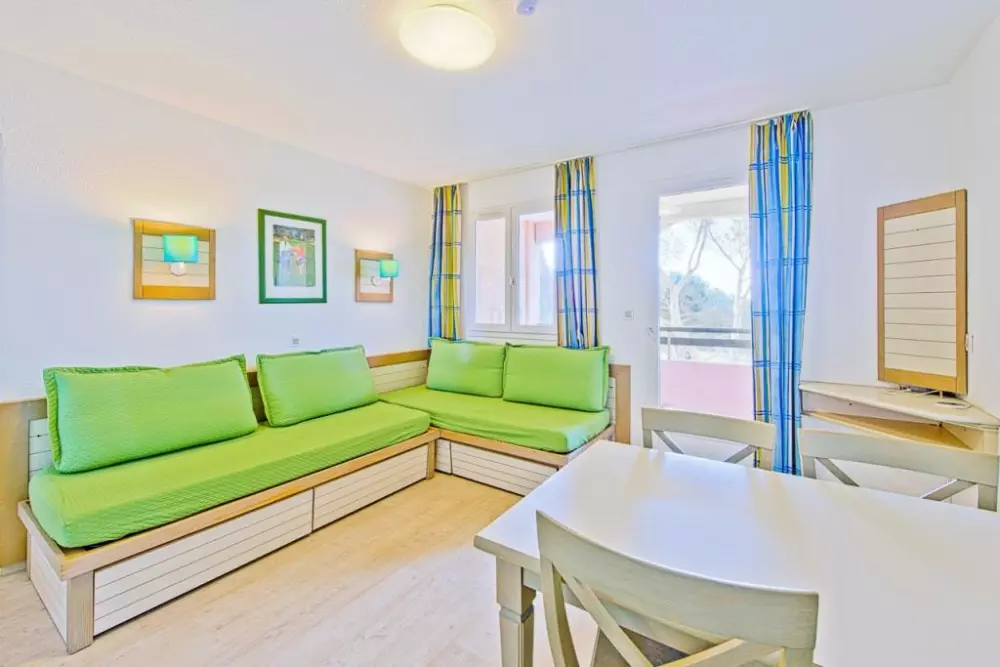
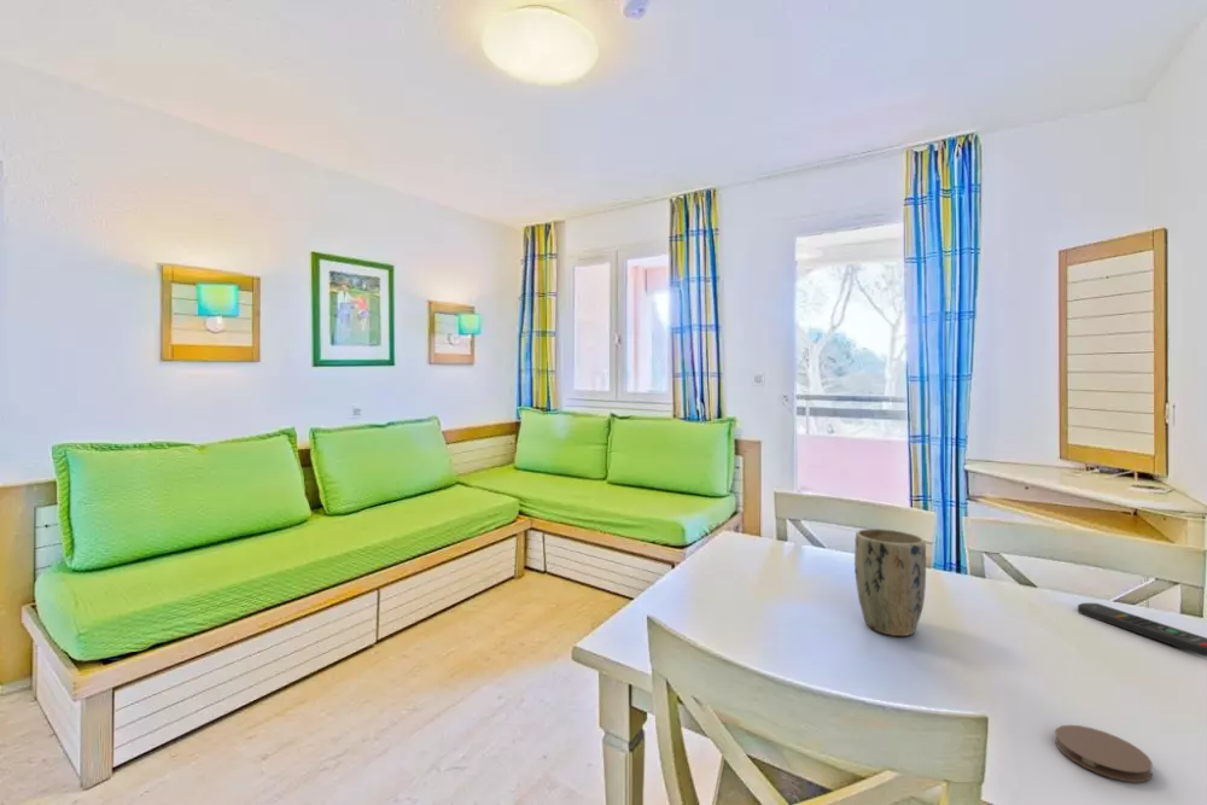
+ plant pot [853,527,927,637]
+ coaster [1054,724,1154,783]
+ remote control [1077,602,1207,658]
